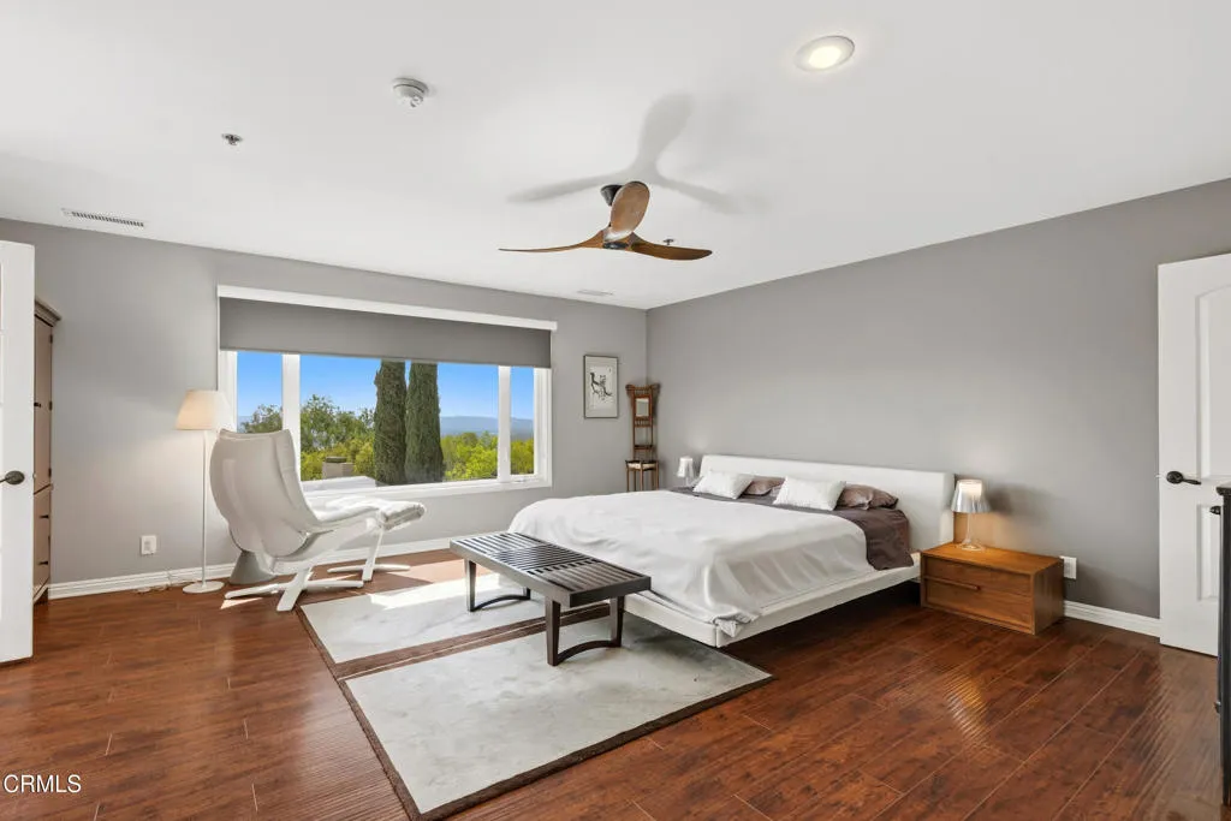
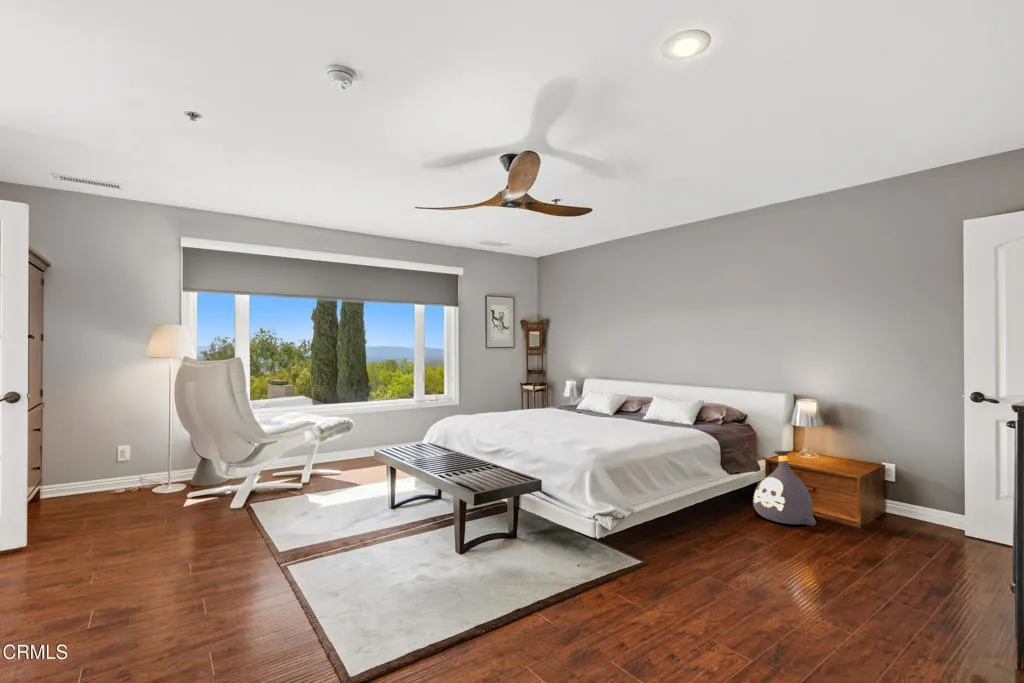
+ bag [752,450,817,527]
